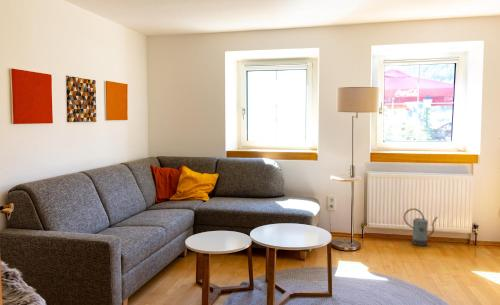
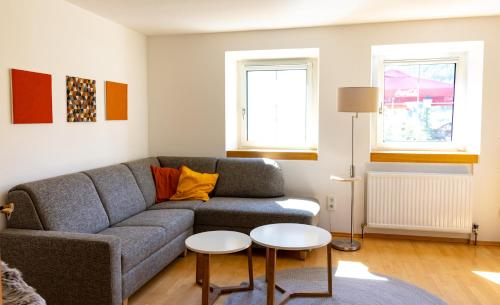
- watering can [403,208,439,247]
